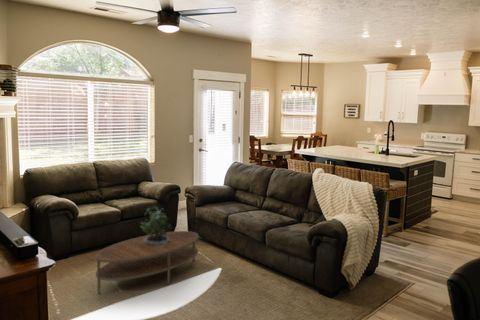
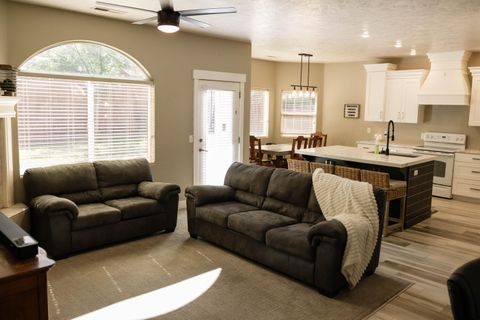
- coffee table [94,230,199,296]
- potted plant [139,205,173,248]
